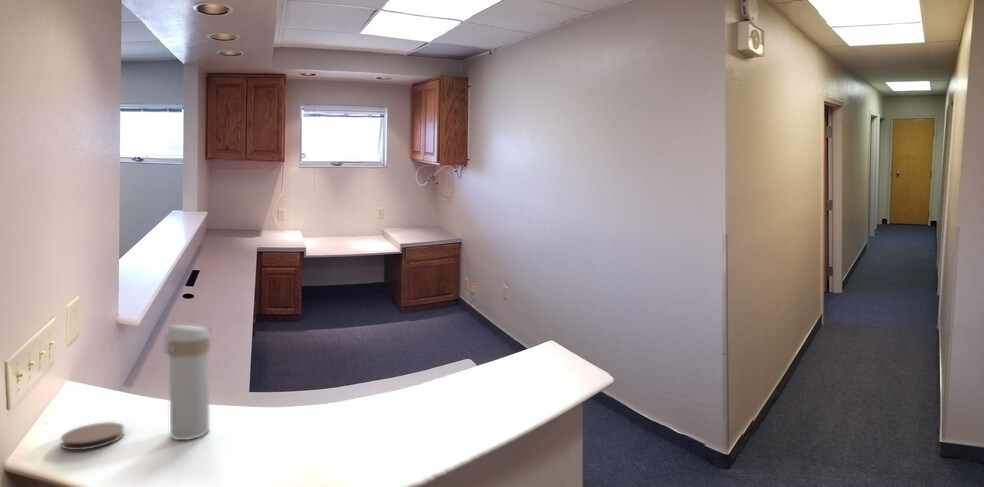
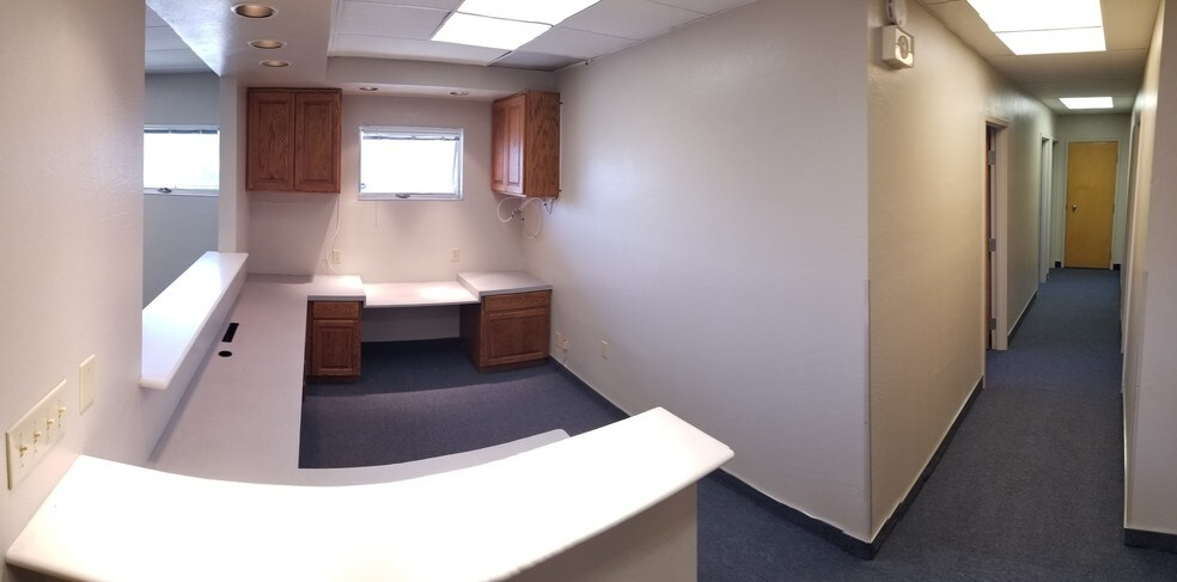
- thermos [162,324,213,441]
- coaster [60,421,125,451]
